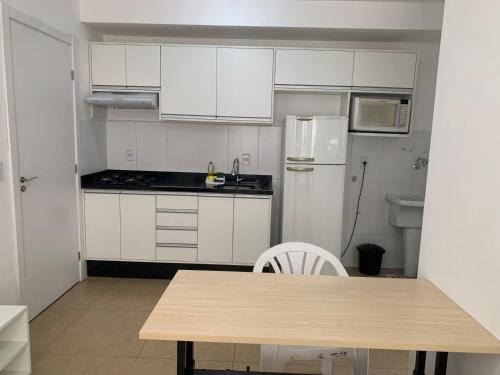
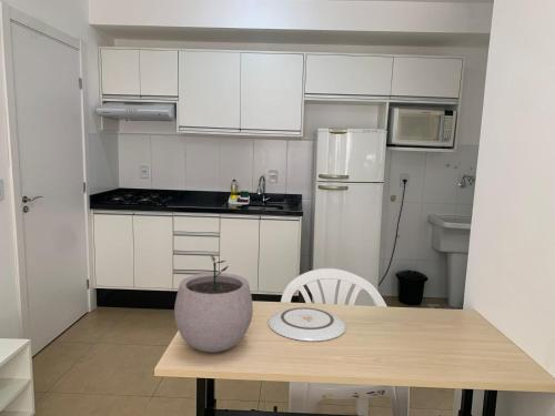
+ plant pot [173,253,254,354]
+ plate [268,306,347,343]
